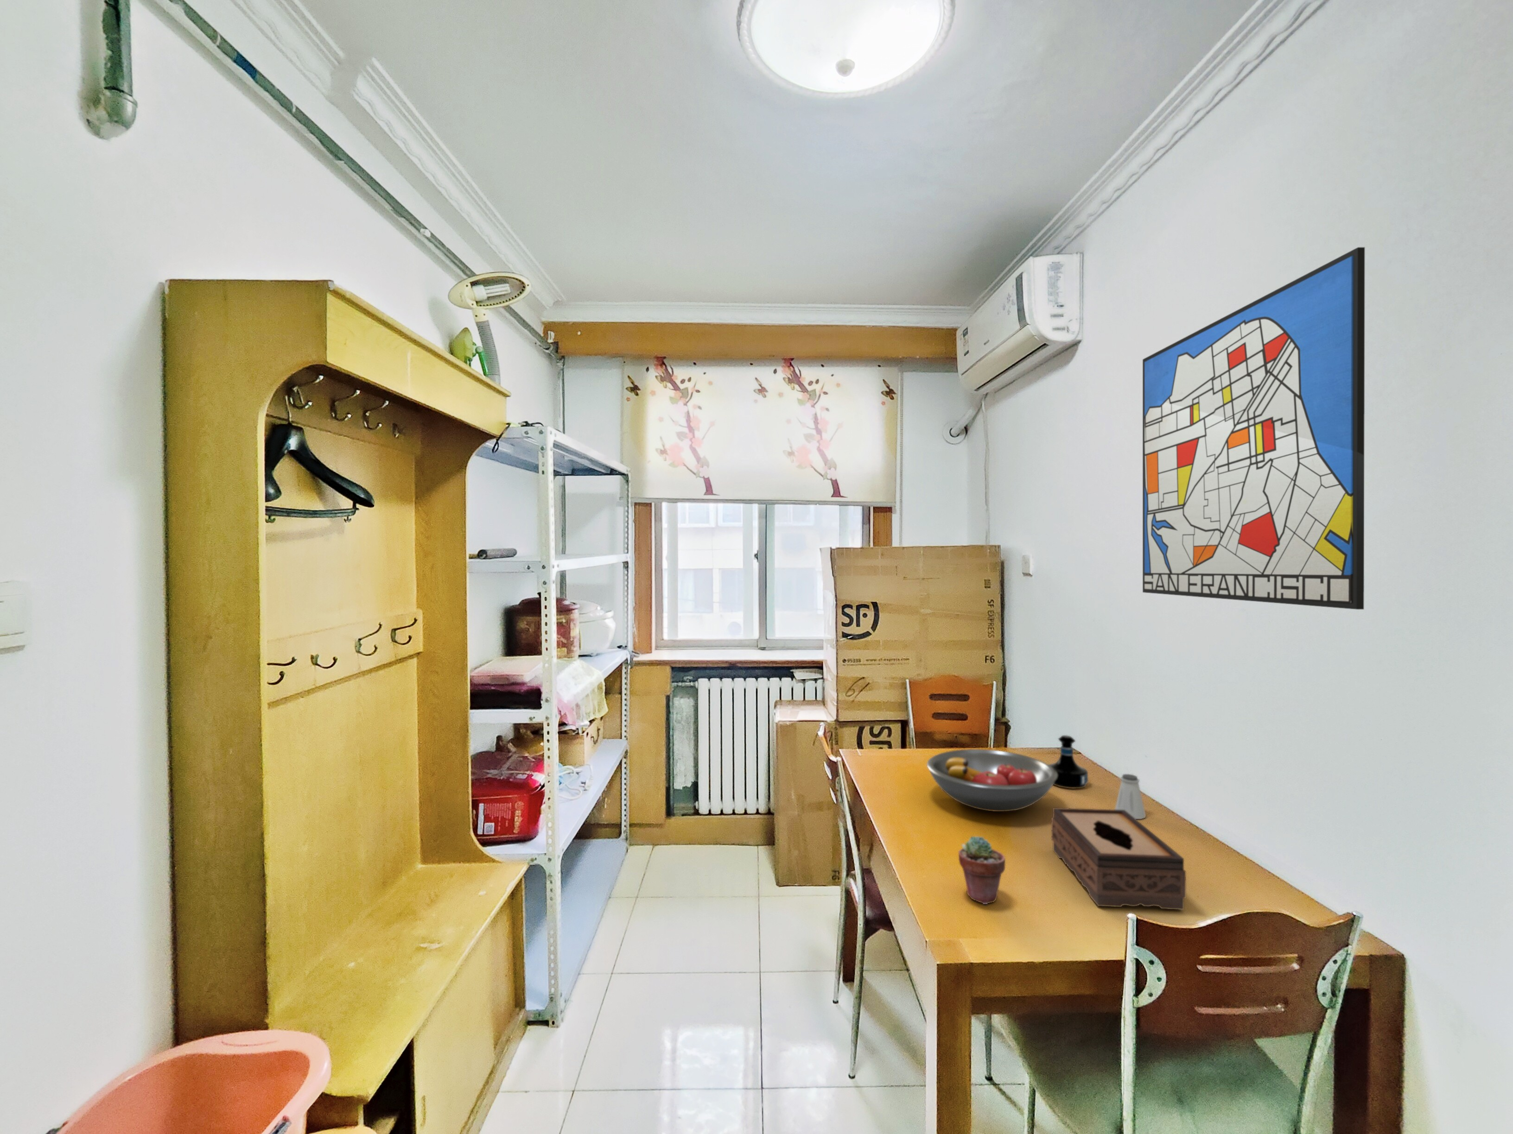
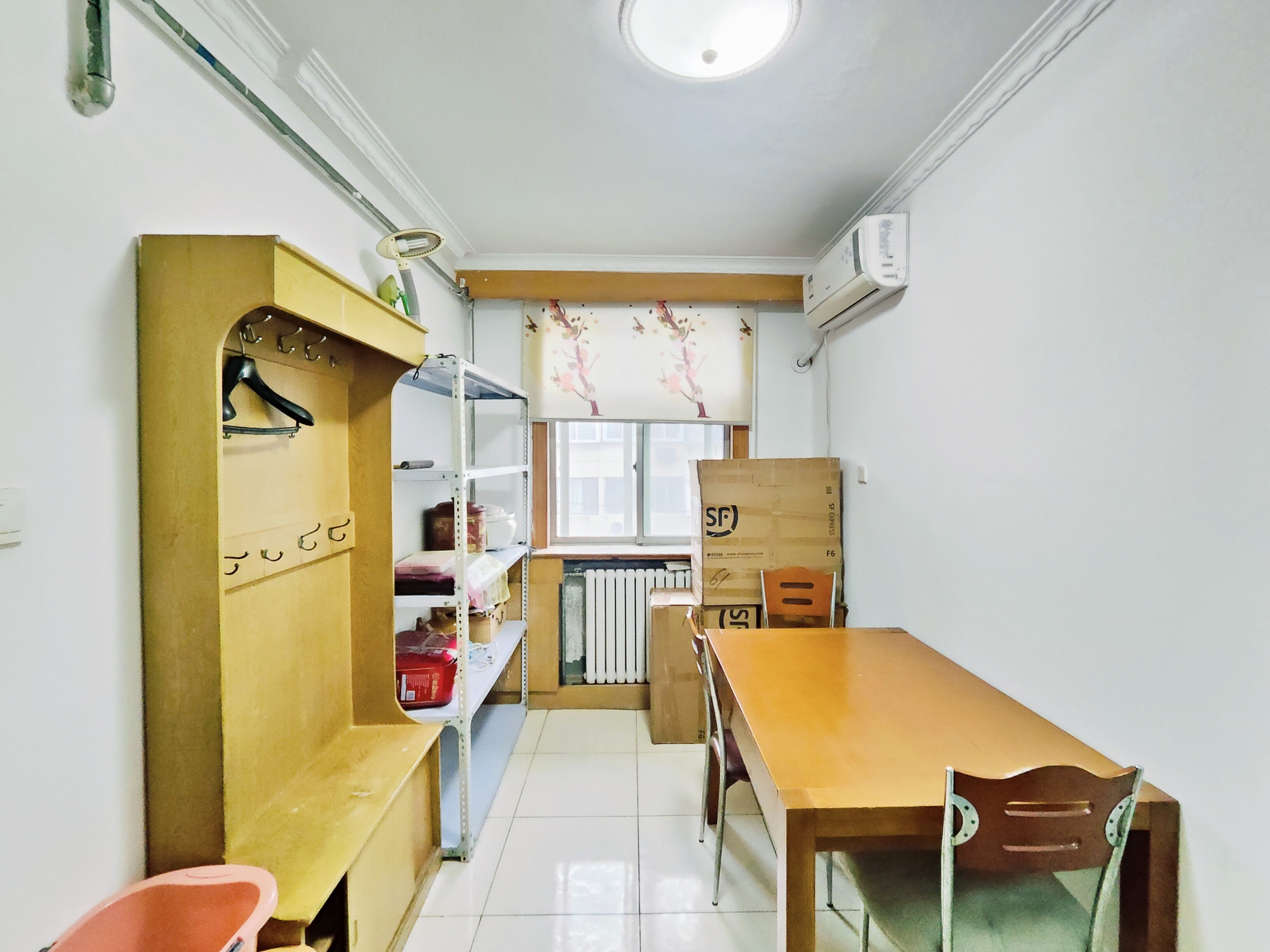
- tissue box [1051,808,1187,910]
- saltshaker [1114,773,1146,820]
- tequila bottle [1048,735,1089,789]
- fruit bowl [926,748,1058,812]
- wall art [1142,247,1365,610]
- potted succulent [958,835,1005,904]
